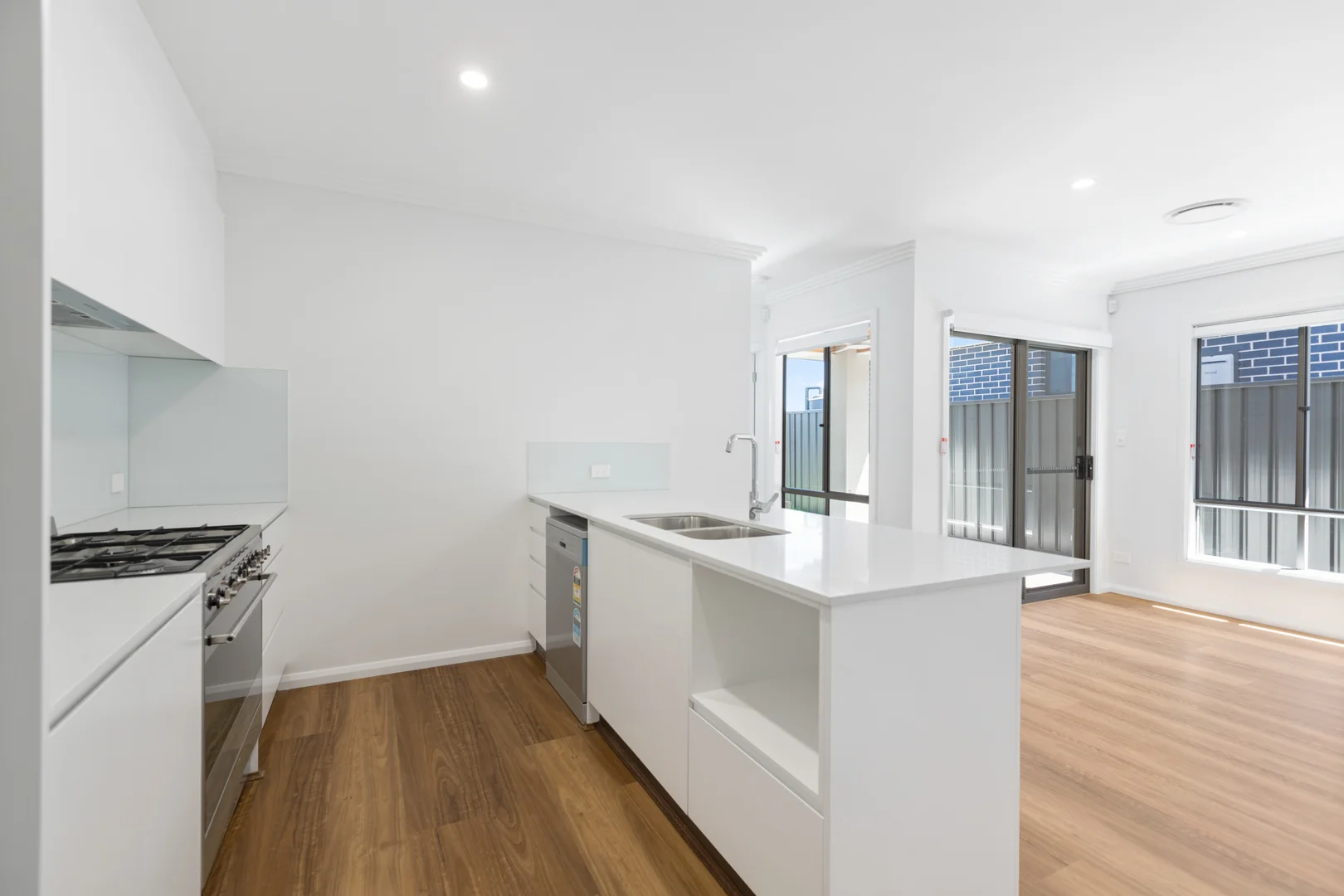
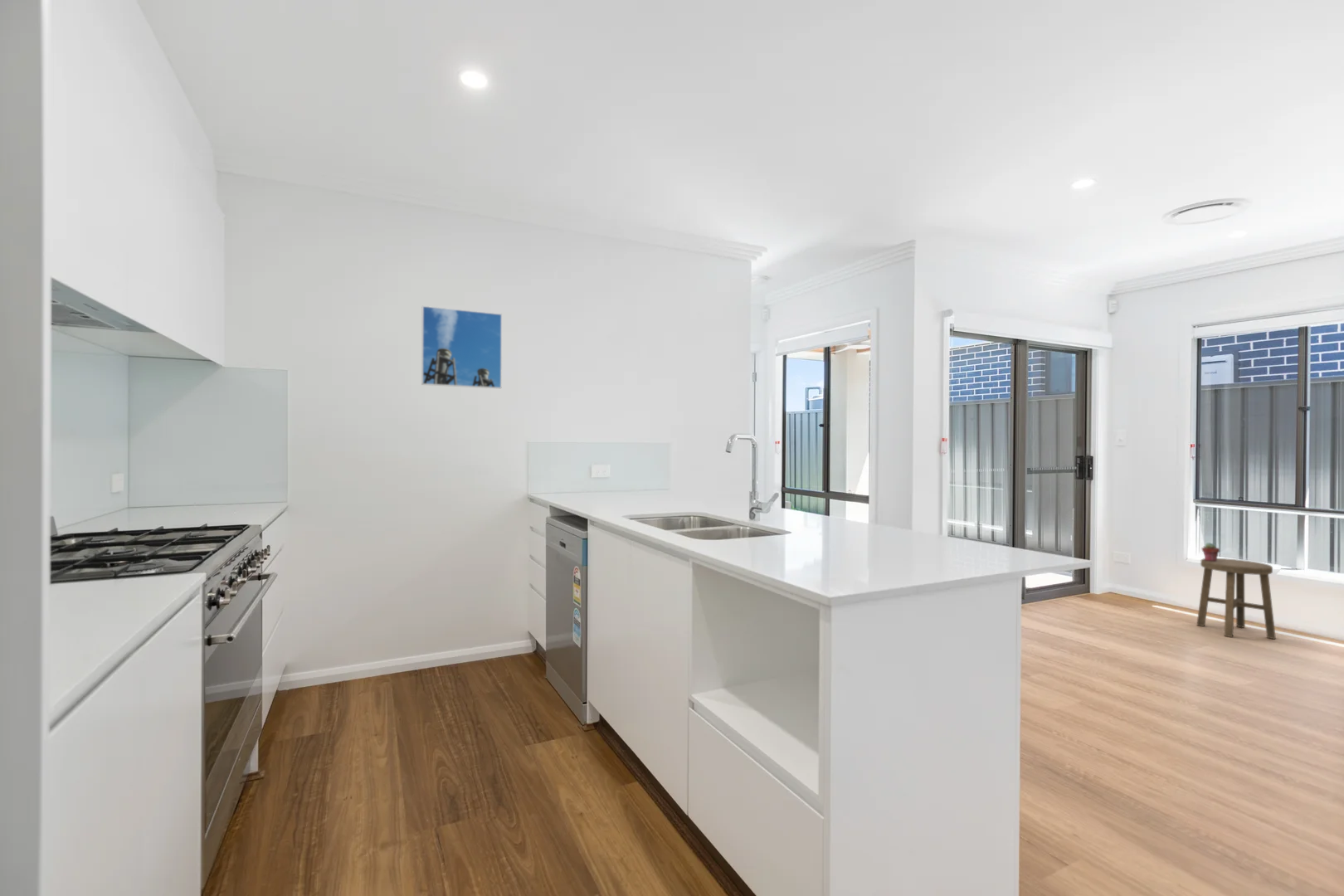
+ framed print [421,305,503,389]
+ potted succulent [1201,542,1220,562]
+ stool [1195,558,1277,640]
